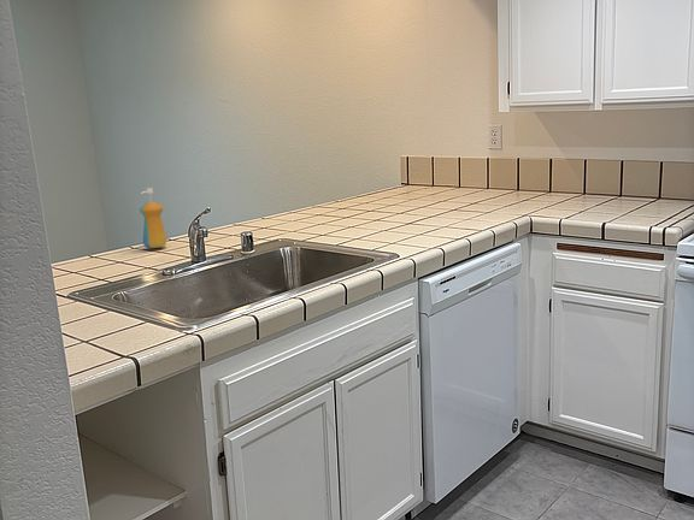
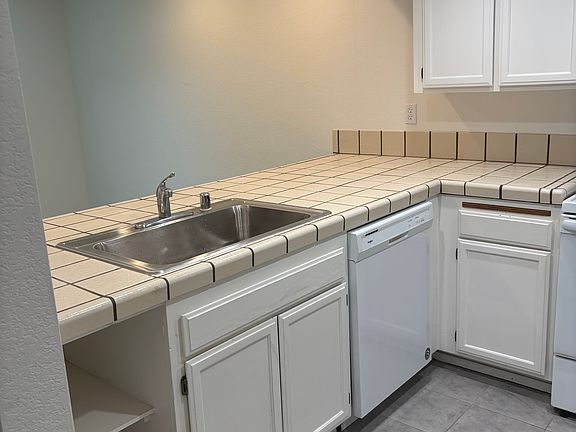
- soap dispenser [139,187,169,249]
